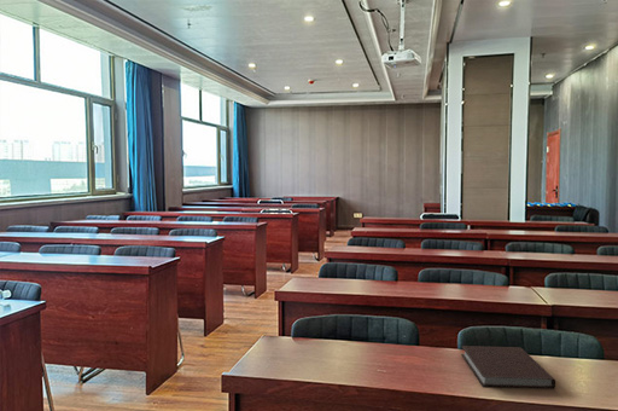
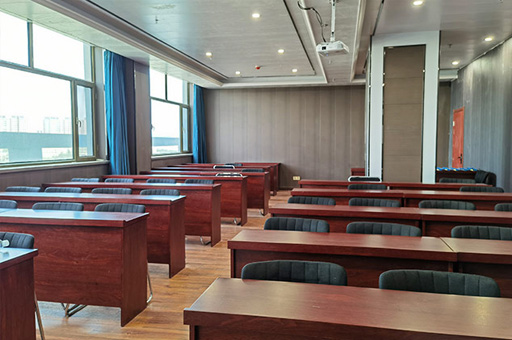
- notebook [460,345,556,390]
